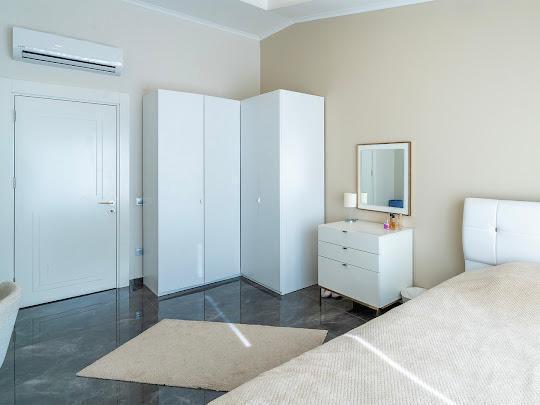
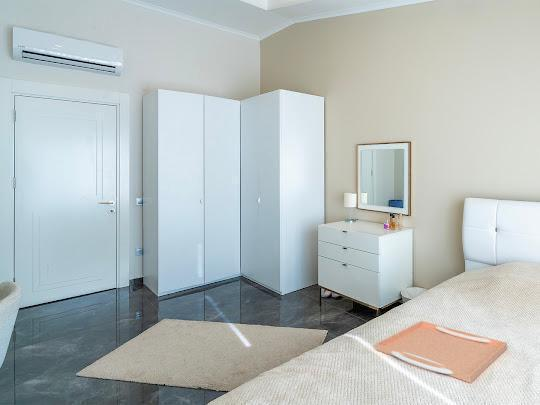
+ serving tray [375,320,508,384]
